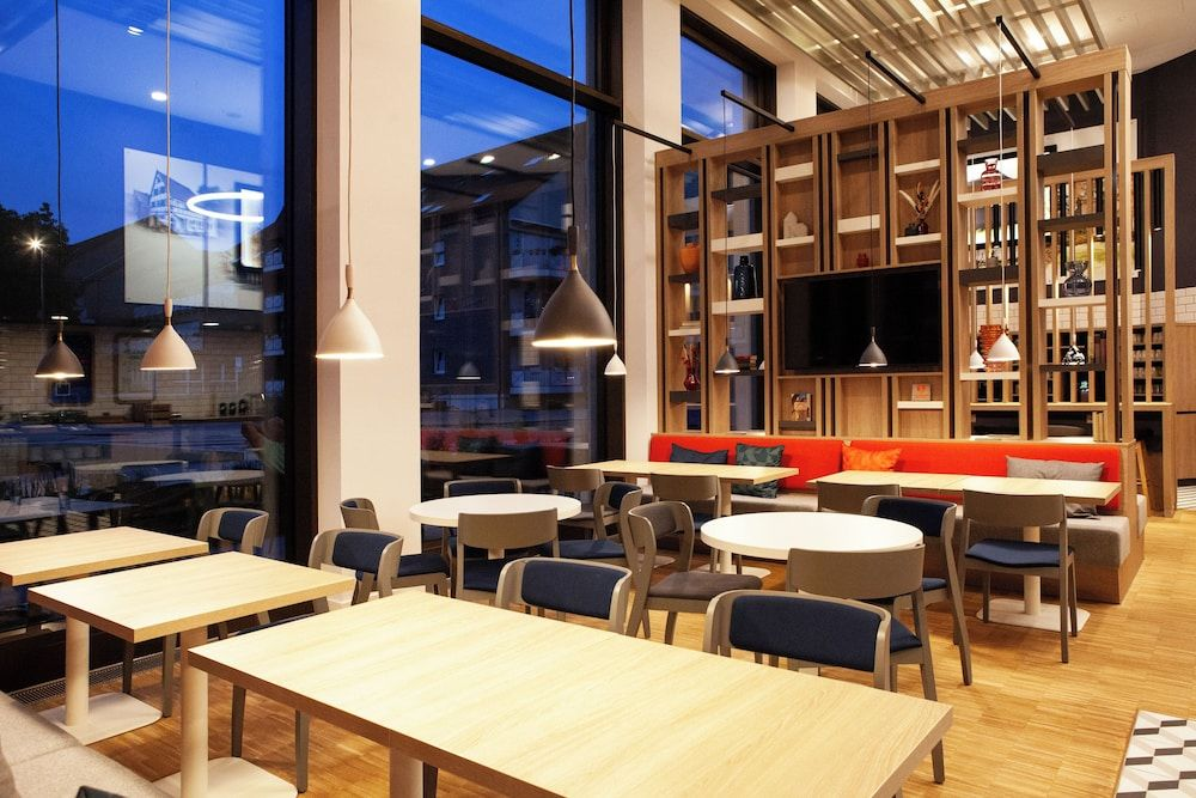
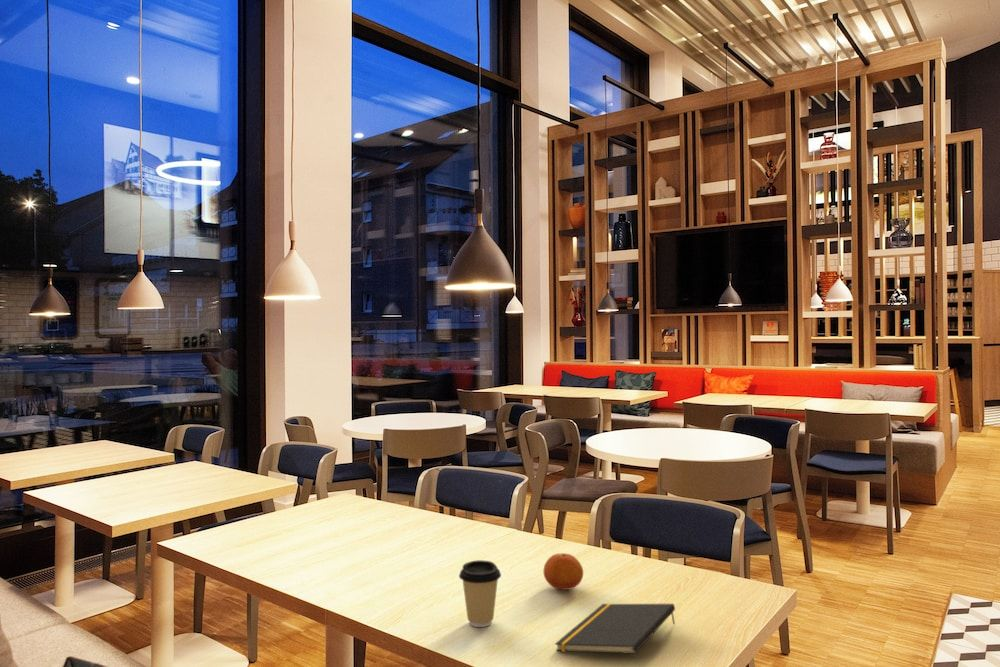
+ coffee cup [458,559,502,628]
+ notepad [554,603,676,655]
+ fruit [543,552,584,591]
